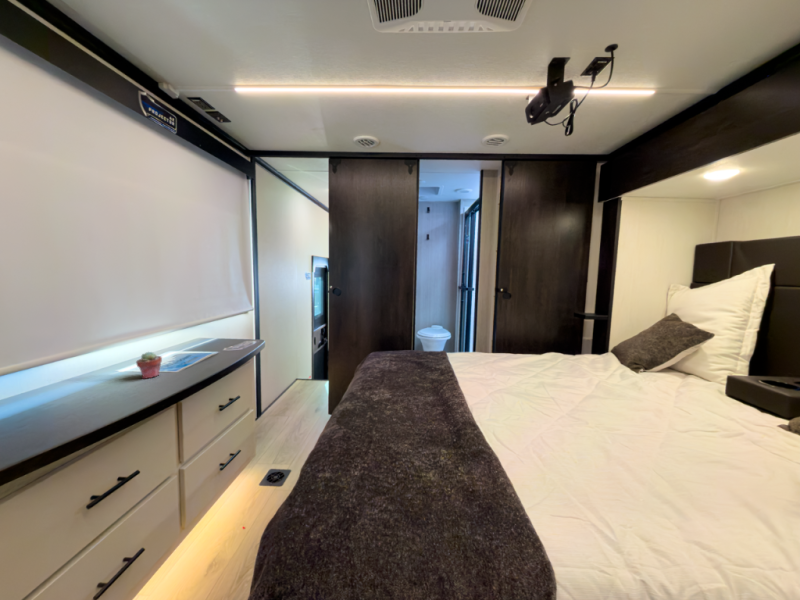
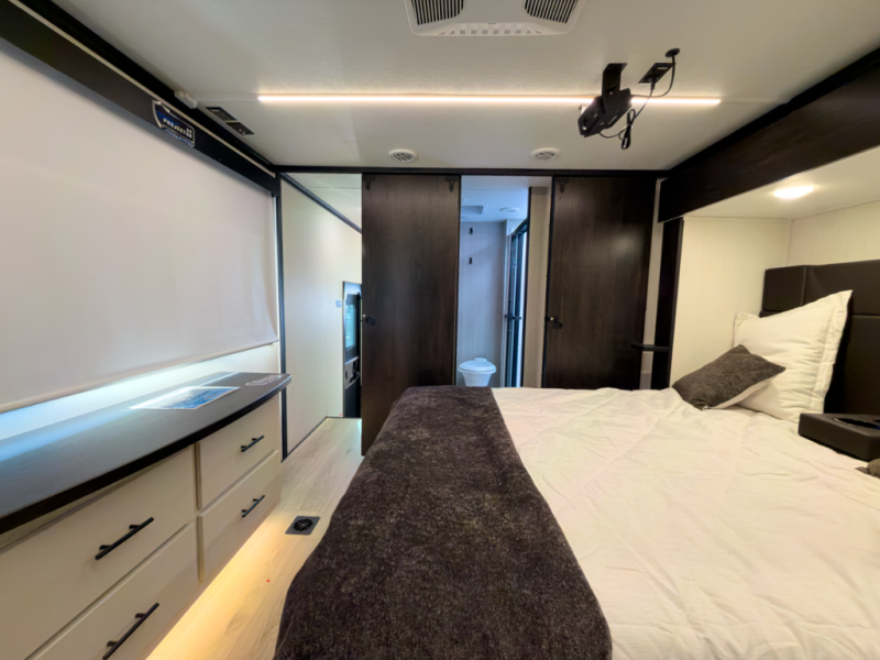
- potted succulent [135,351,163,380]
